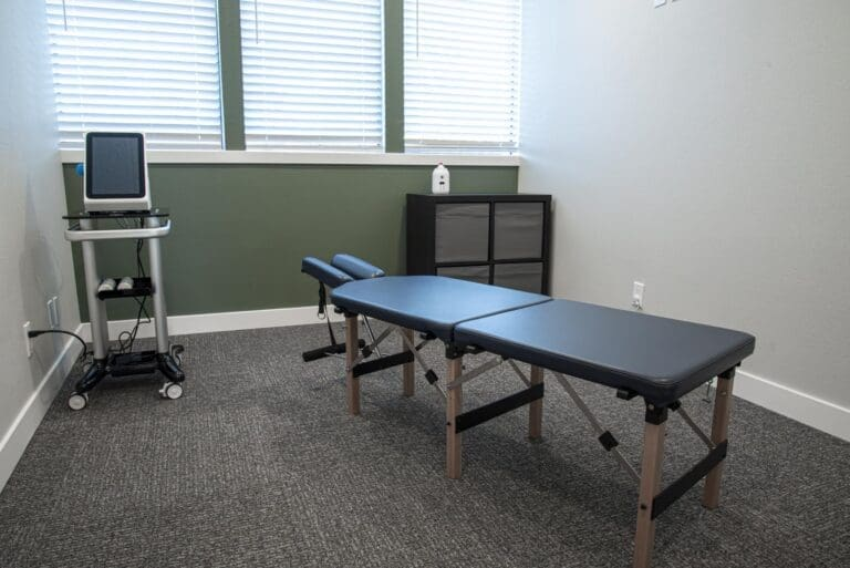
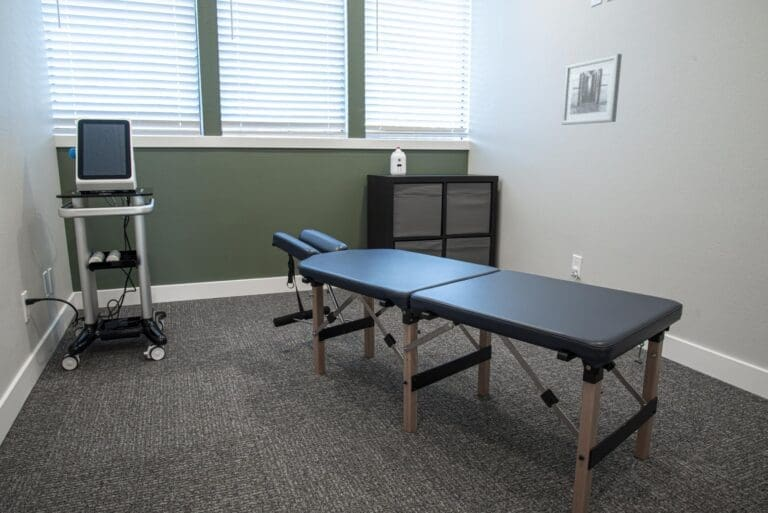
+ wall art [560,53,623,126]
